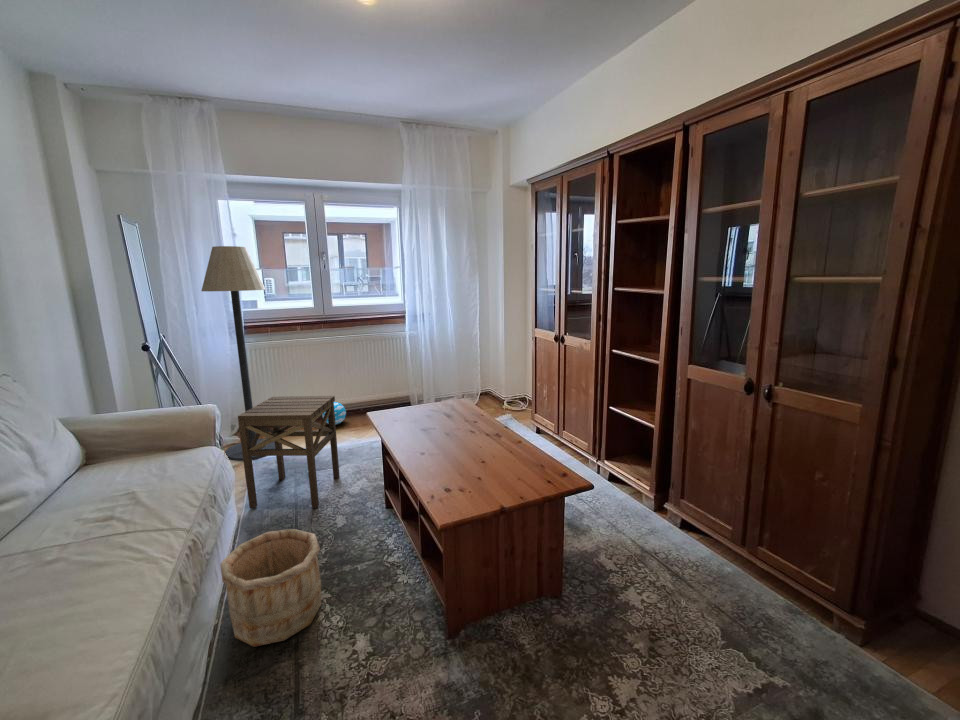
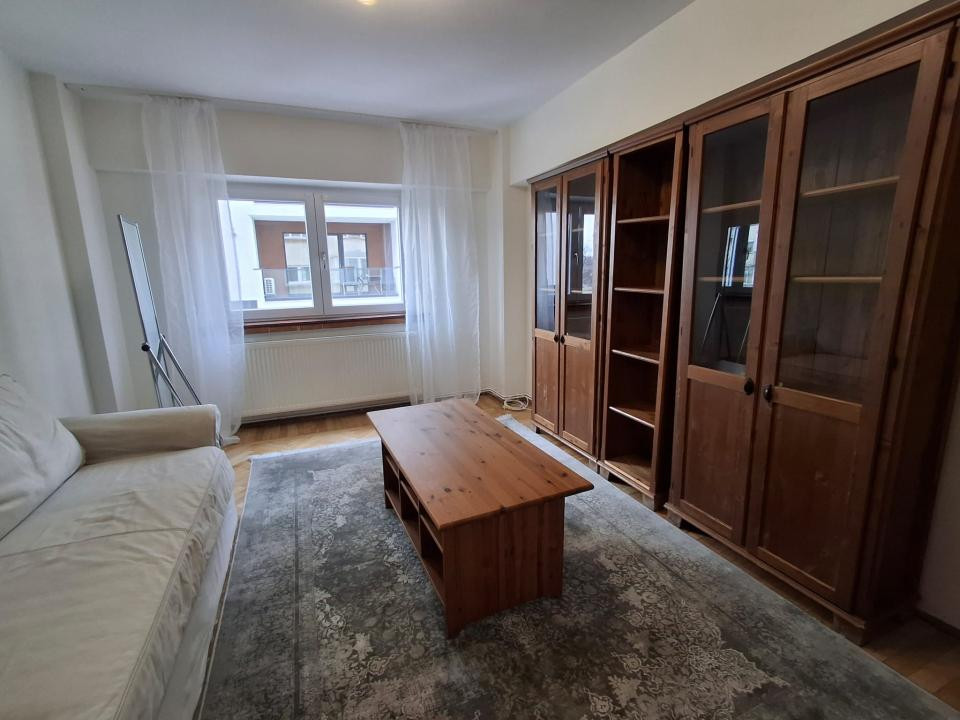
- floor lamp [200,245,275,462]
- side table [237,395,341,509]
- decorative ball [321,401,347,426]
- wooden bucket [219,528,322,648]
